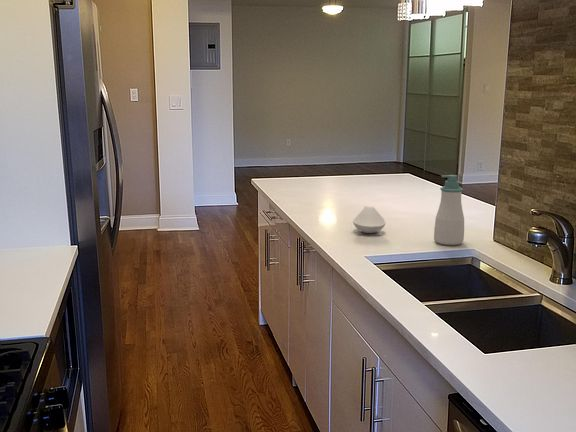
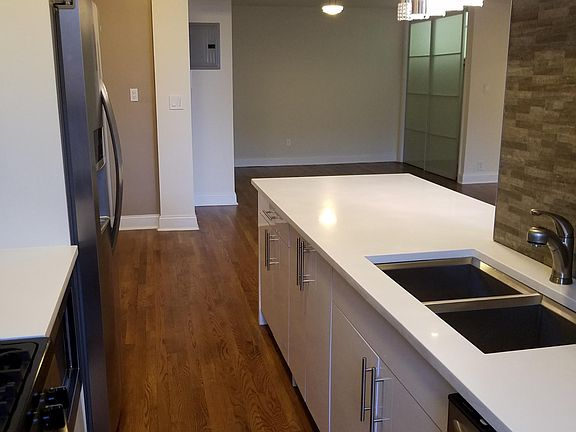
- soap bottle [433,174,465,246]
- spoon rest [352,205,387,234]
